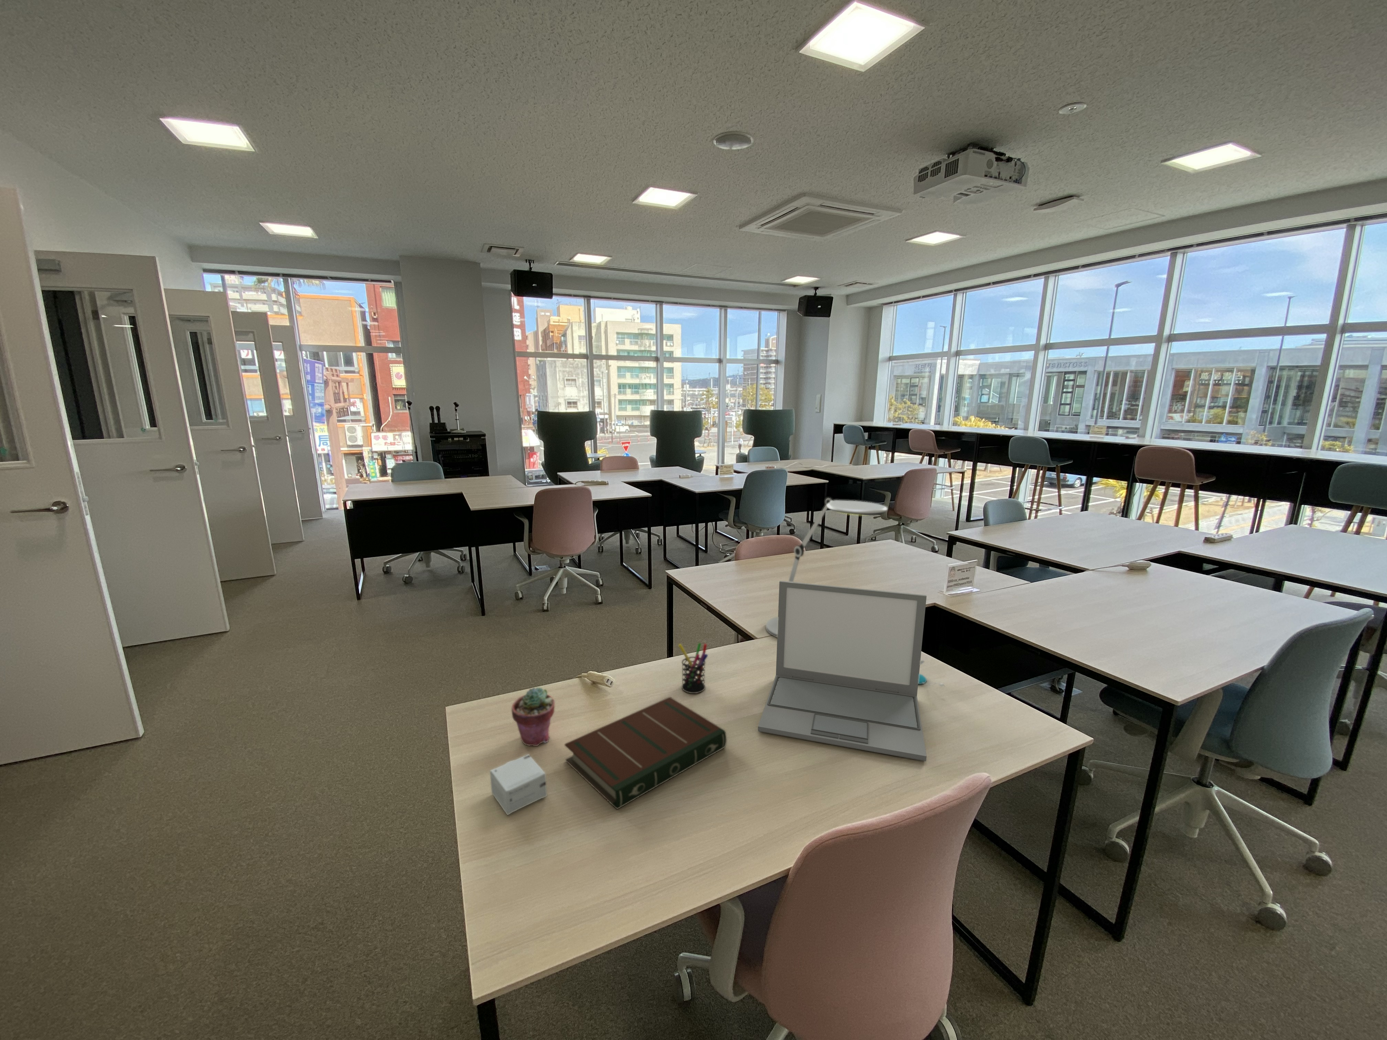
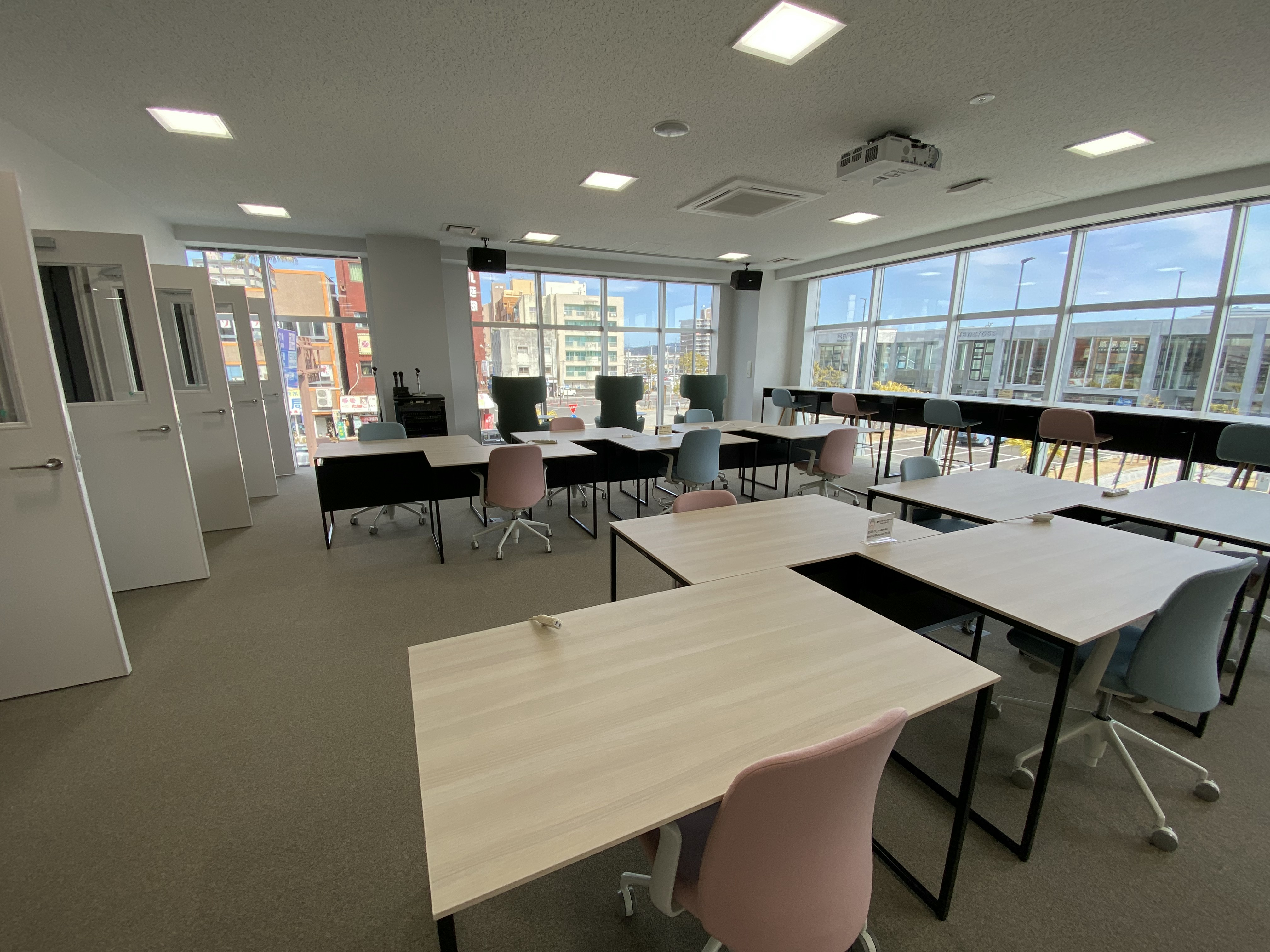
- laptop [758,580,927,761]
- small box [489,754,547,815]
- book [565,696,727,809]
- desk lamp [766,497,888,638]
- space heater [918,660,946,687]
- pen holder [678,642,709,694]
- potted succulent [511,687,555,746]
